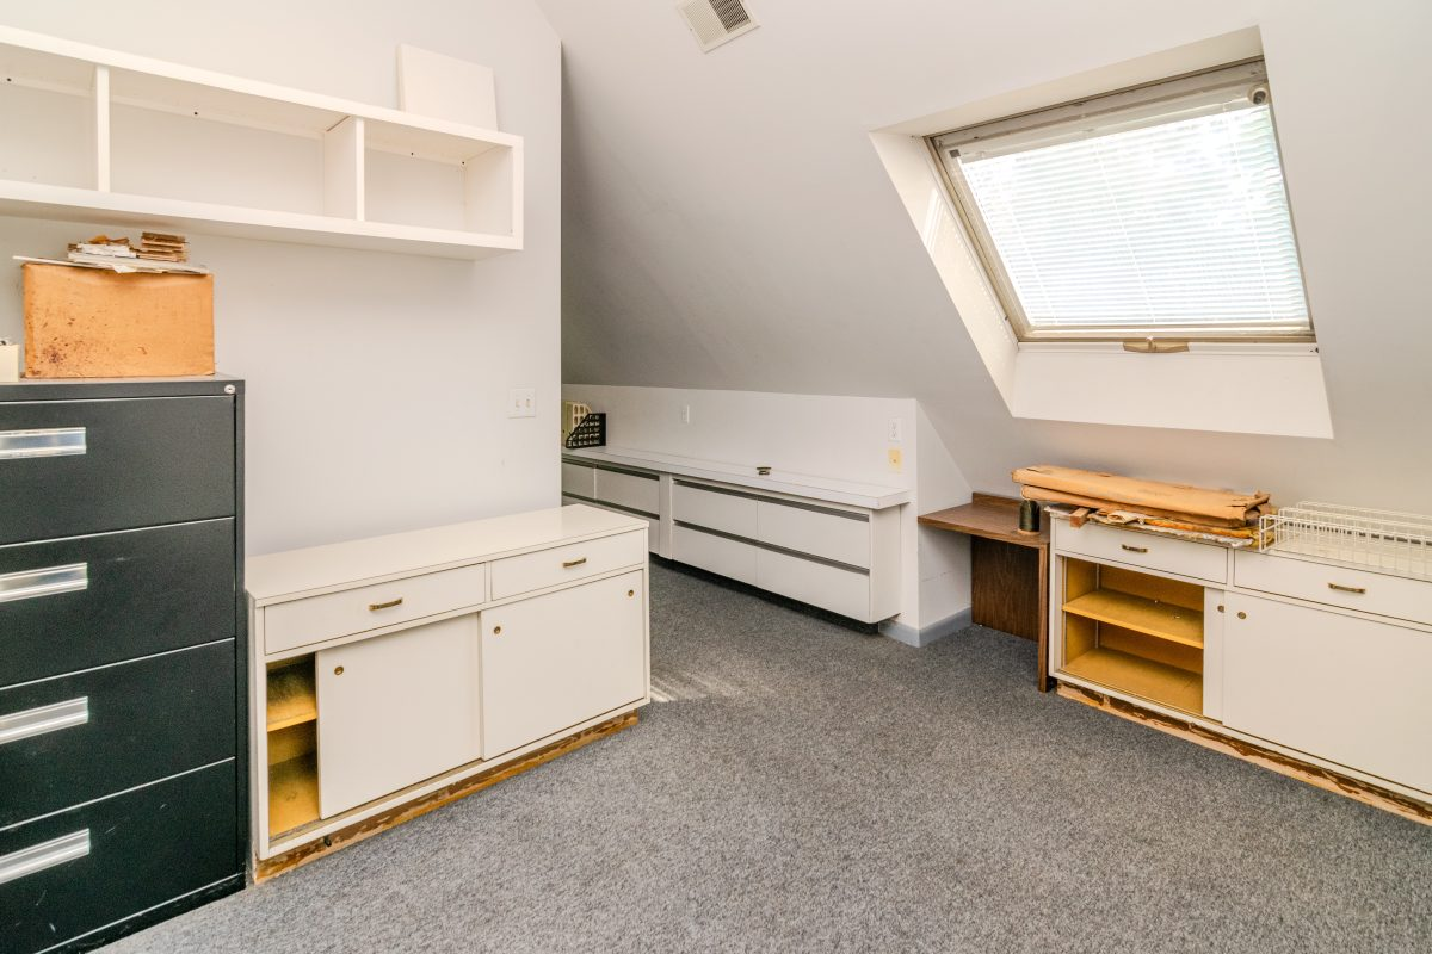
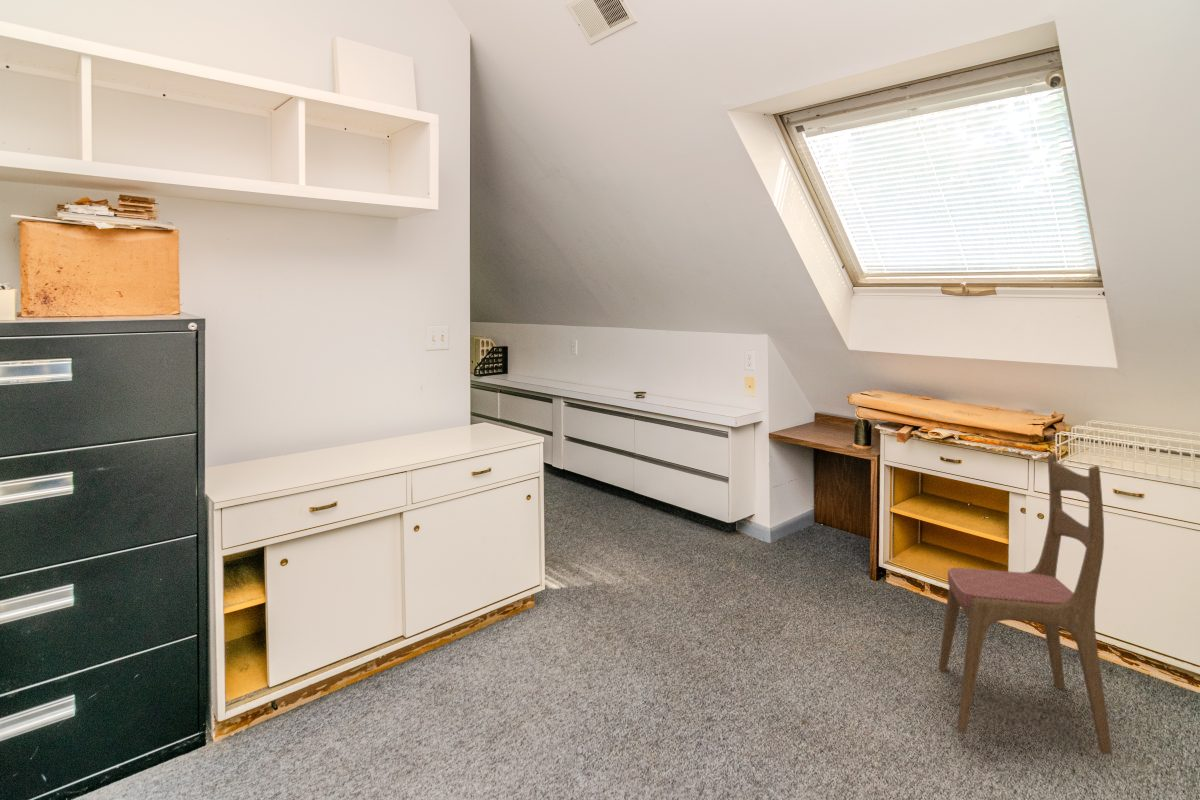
+ dining chair [938,452,1113,756]
